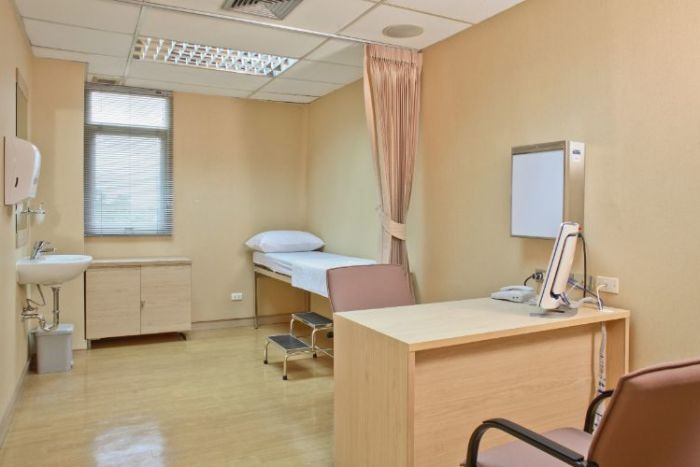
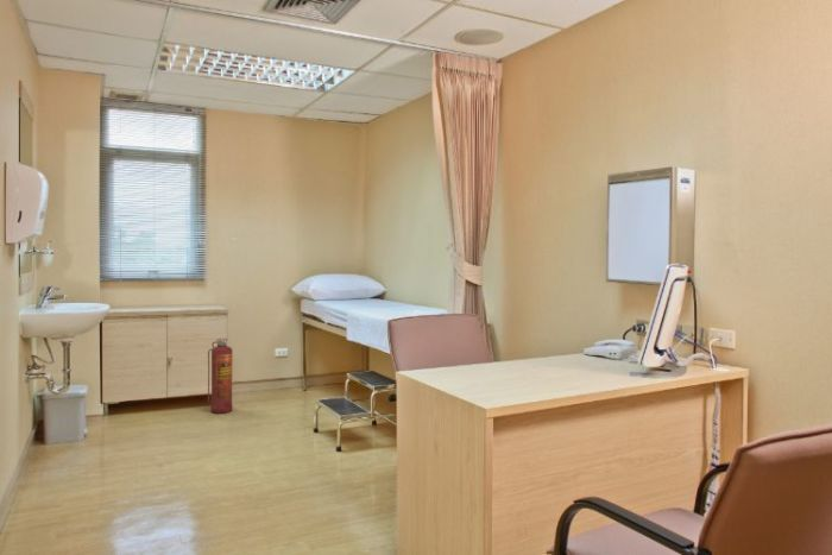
+ fire extinguisher [207,338,234,415]
